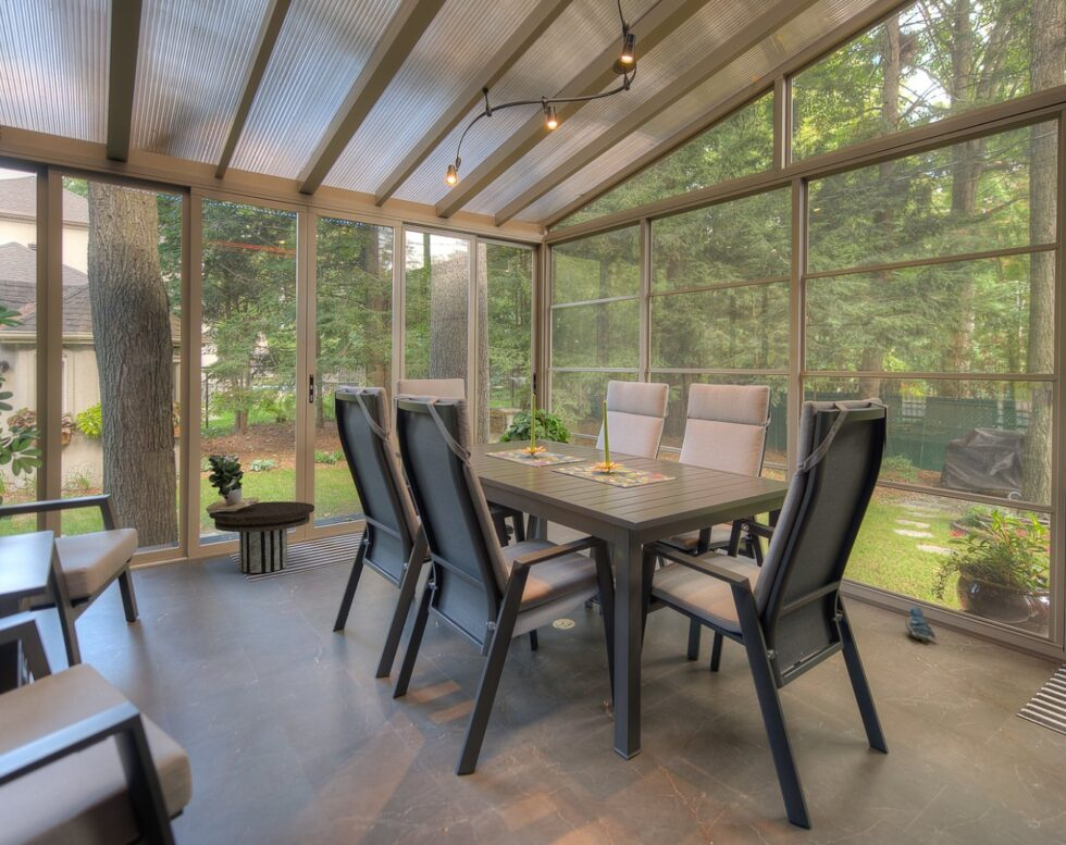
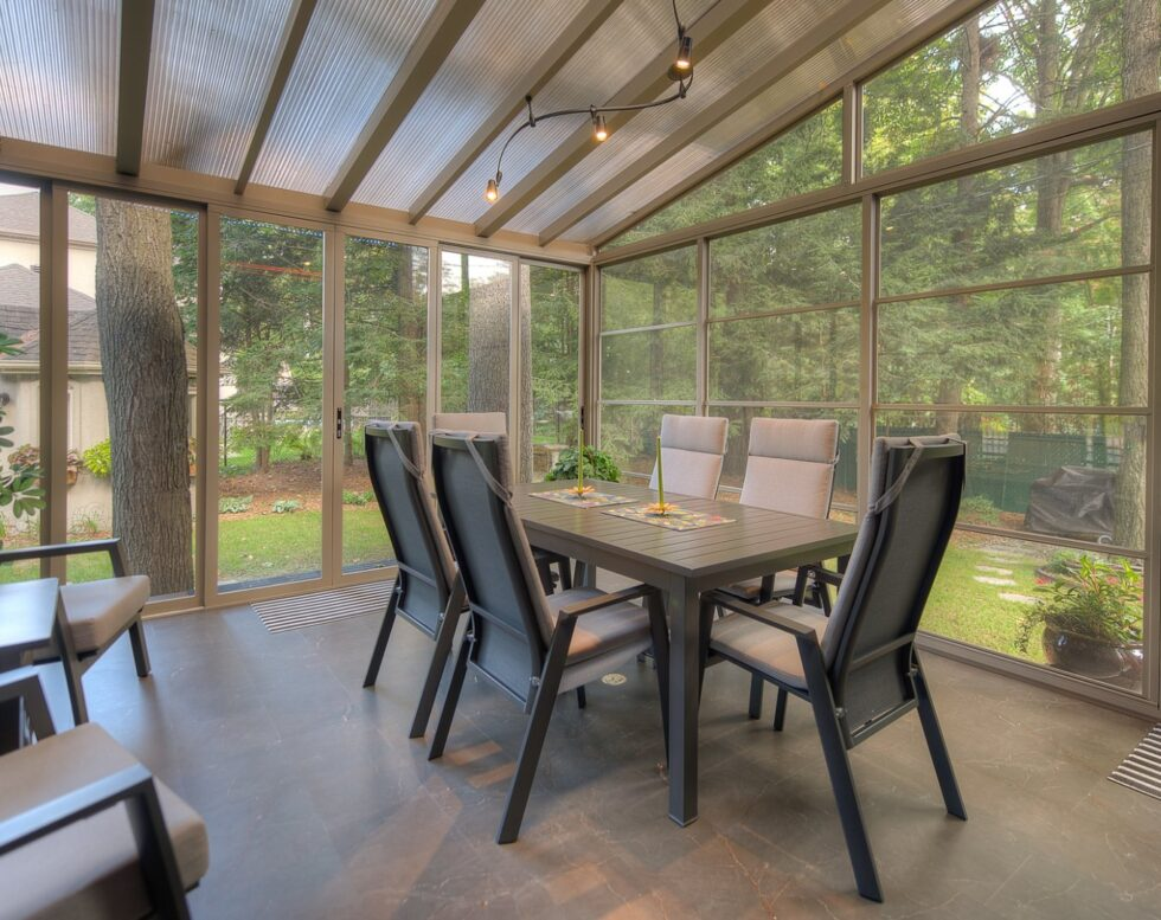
- potted plant [204,453,260,514]
- plush toy [904,606,938,645]
- side table [208,500,315,574]
